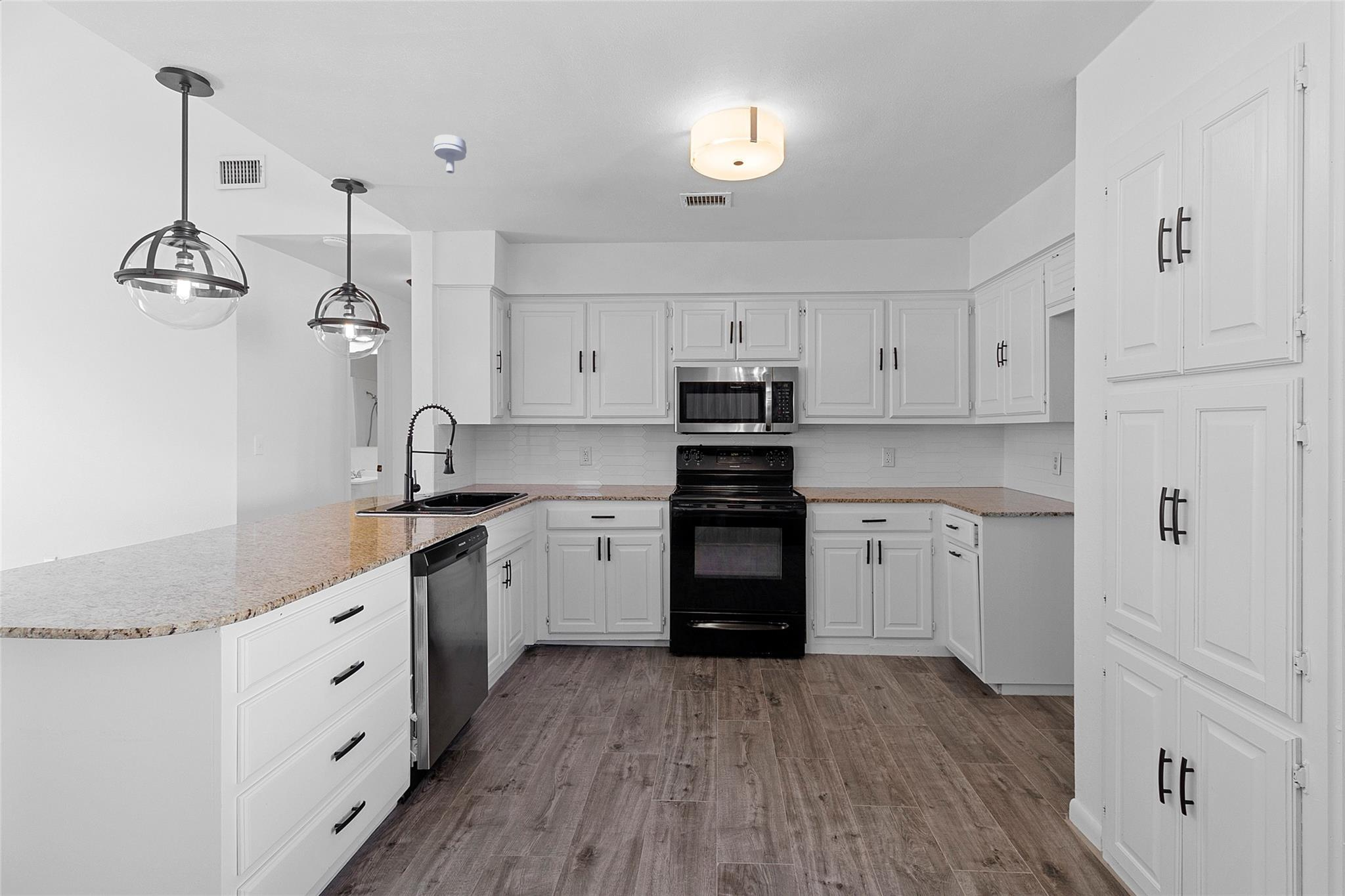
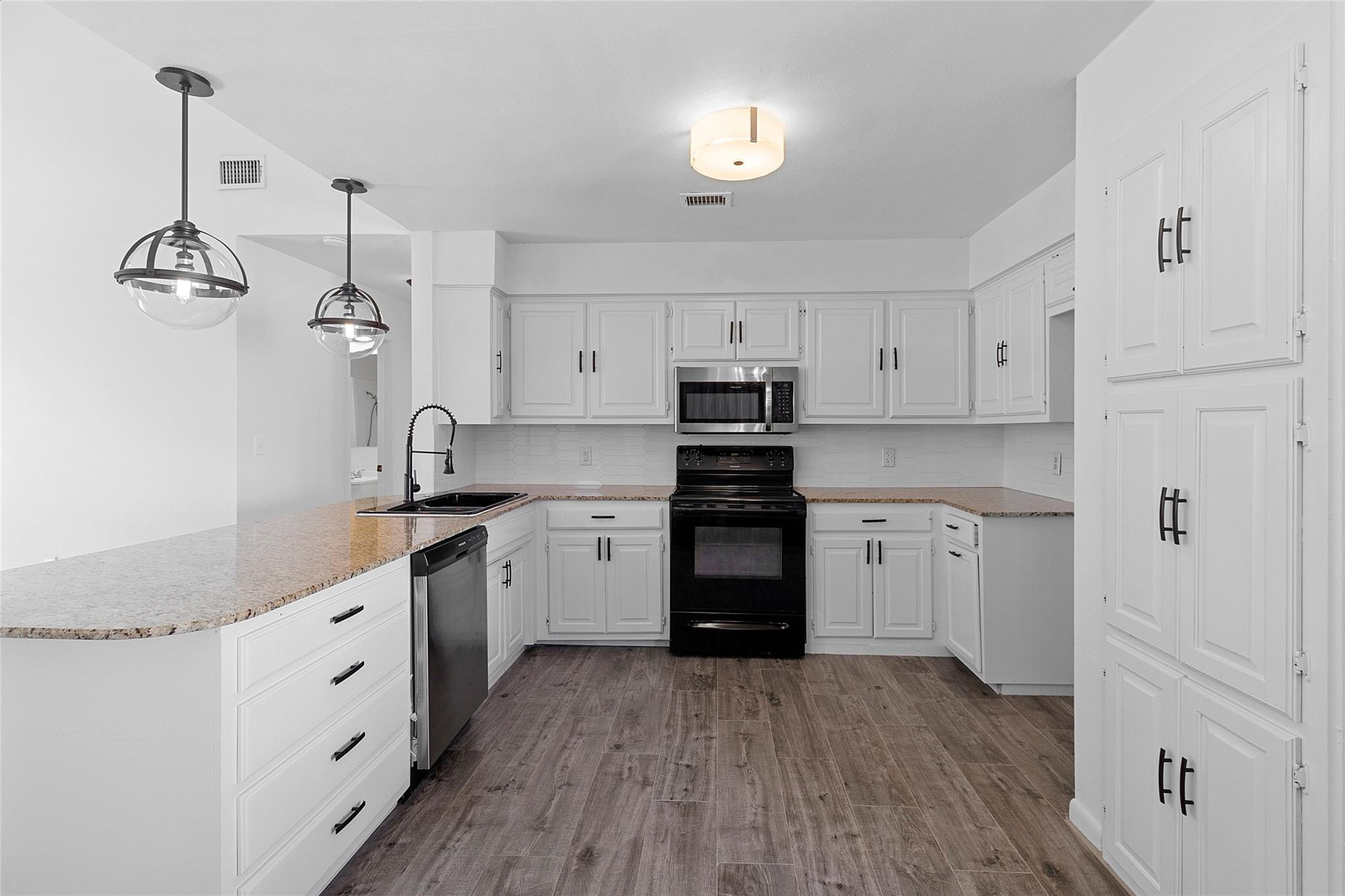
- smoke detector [433,134,467,174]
